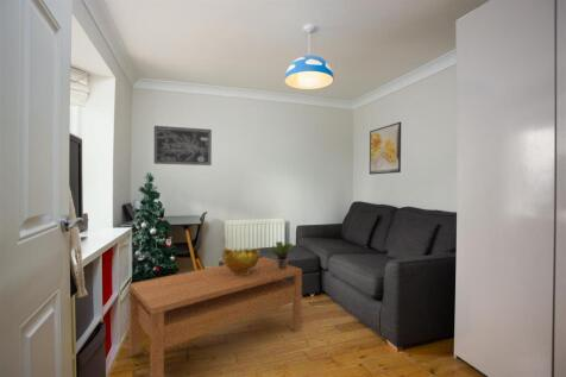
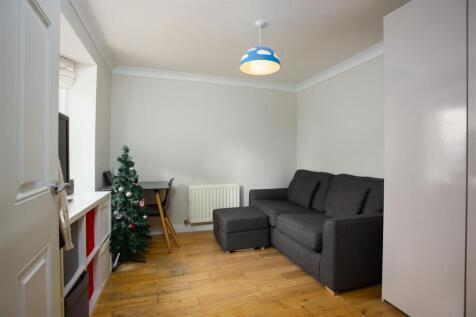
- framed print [369,121,402,176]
- wall art [153,125,213,166]
- coffee table [128,256,303,377]
- decorative bowl [221,246,260,276]
- potted plant [266,240,294,269]
